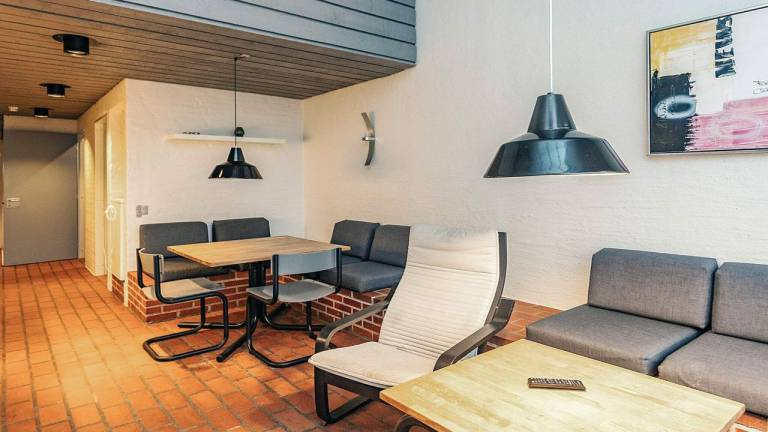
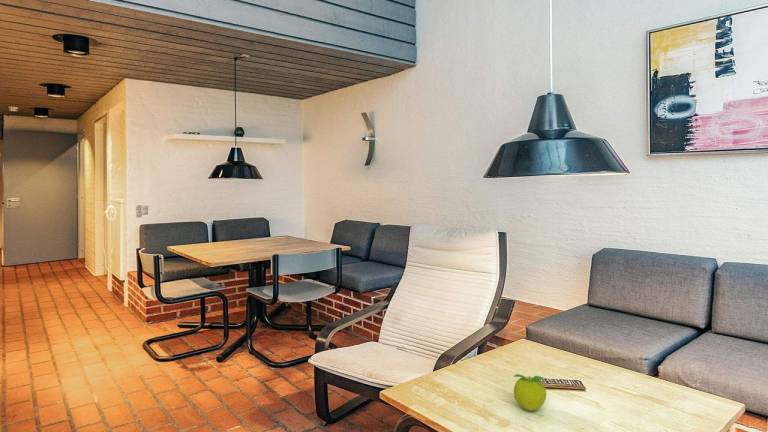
+ fruit [513,373,547,412]
